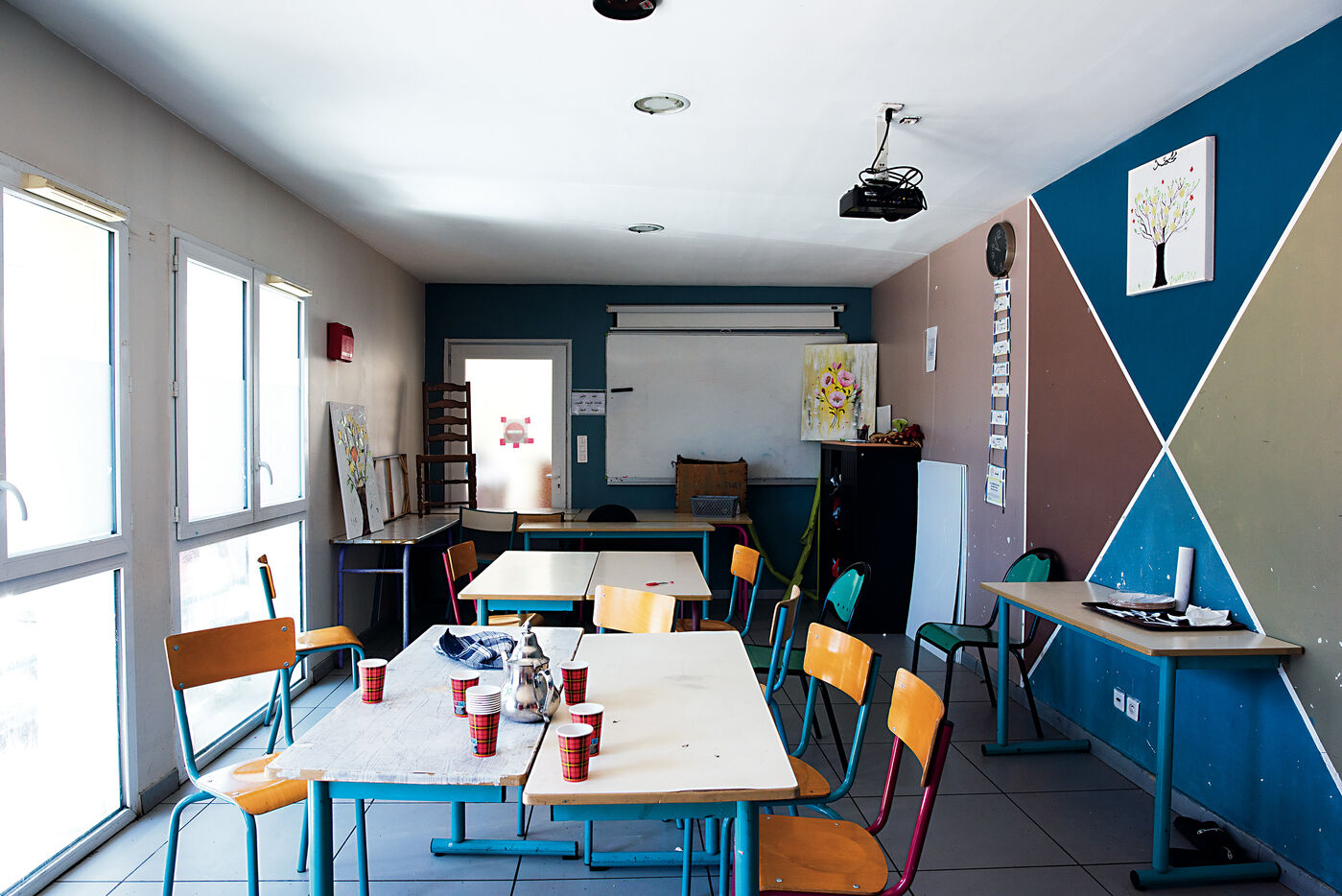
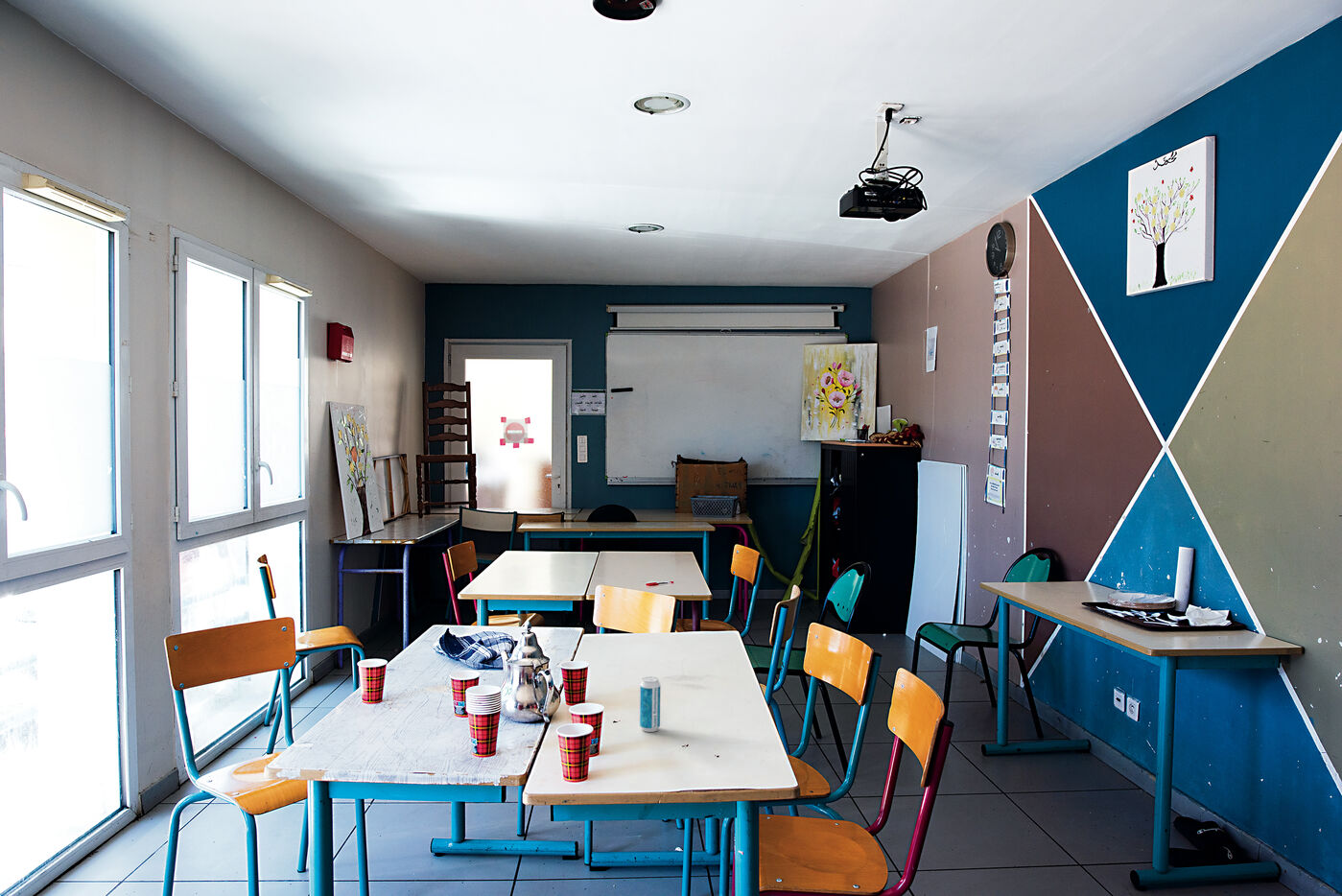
+ beverage can [639,676,661,733]
